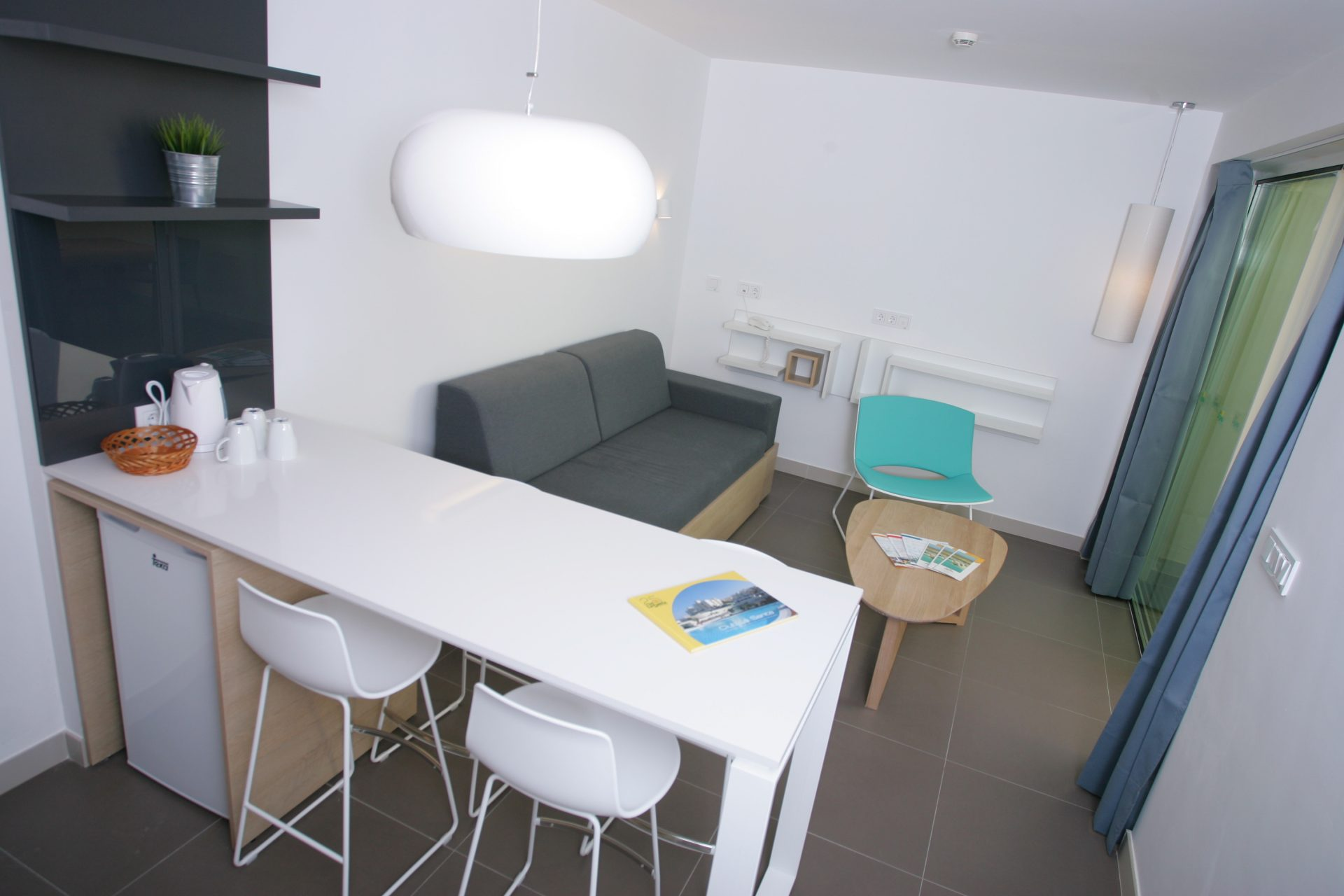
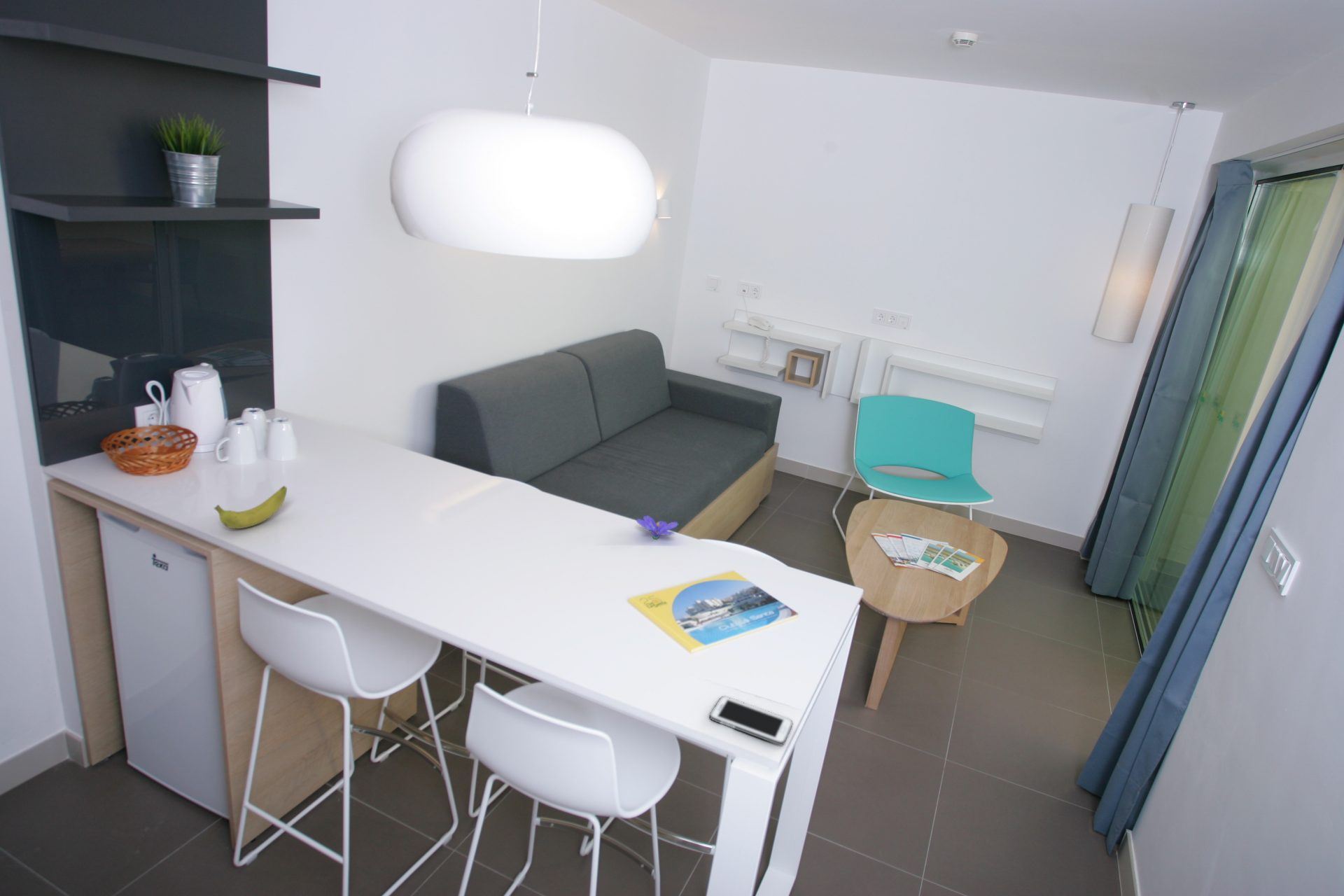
+ flower [636,514,679,540]
+ banana [214,486,288,529]
+ cell phone [709,695,794,746]
